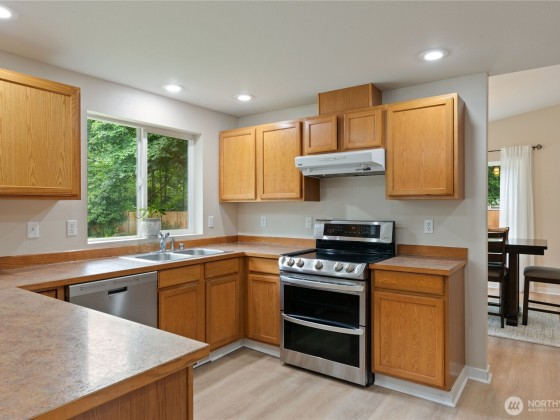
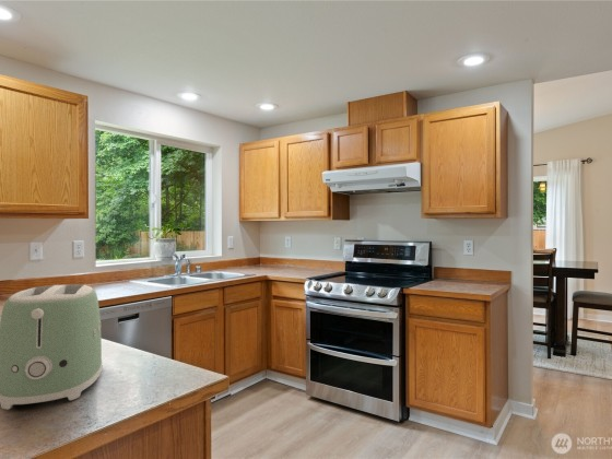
+ toaster [0,283,103,411]
